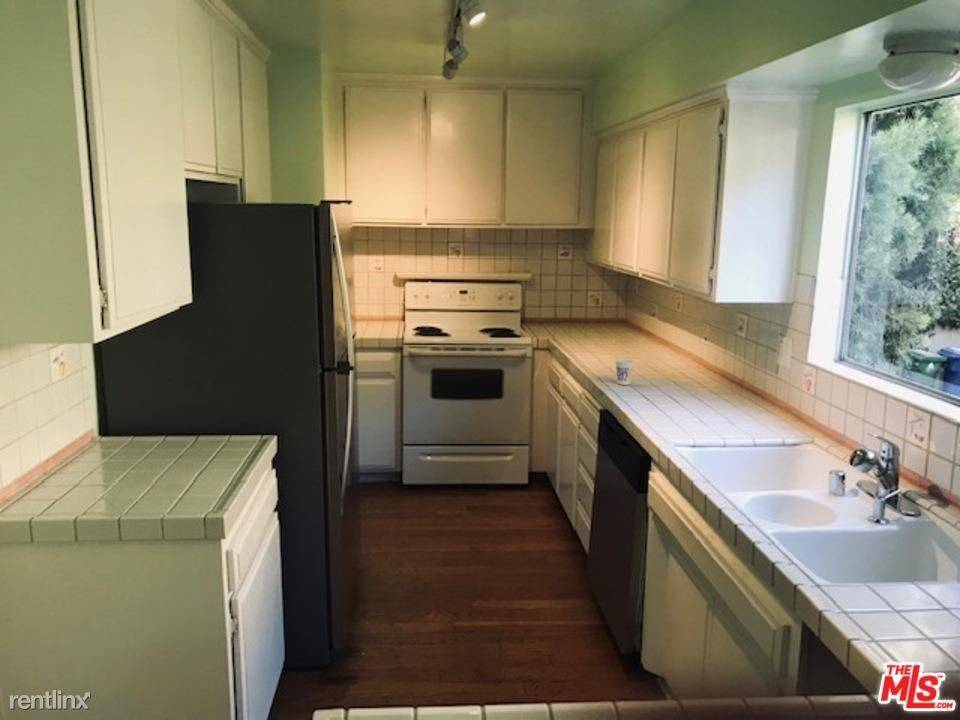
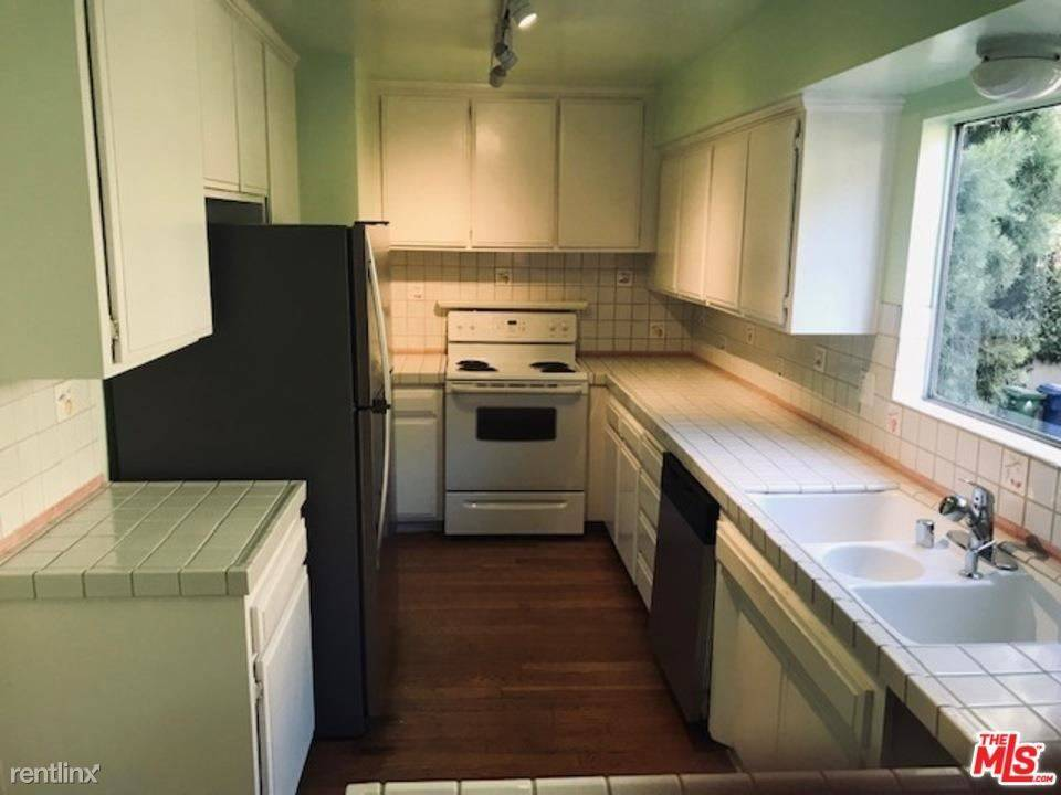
- cup [614,358,635,386]
